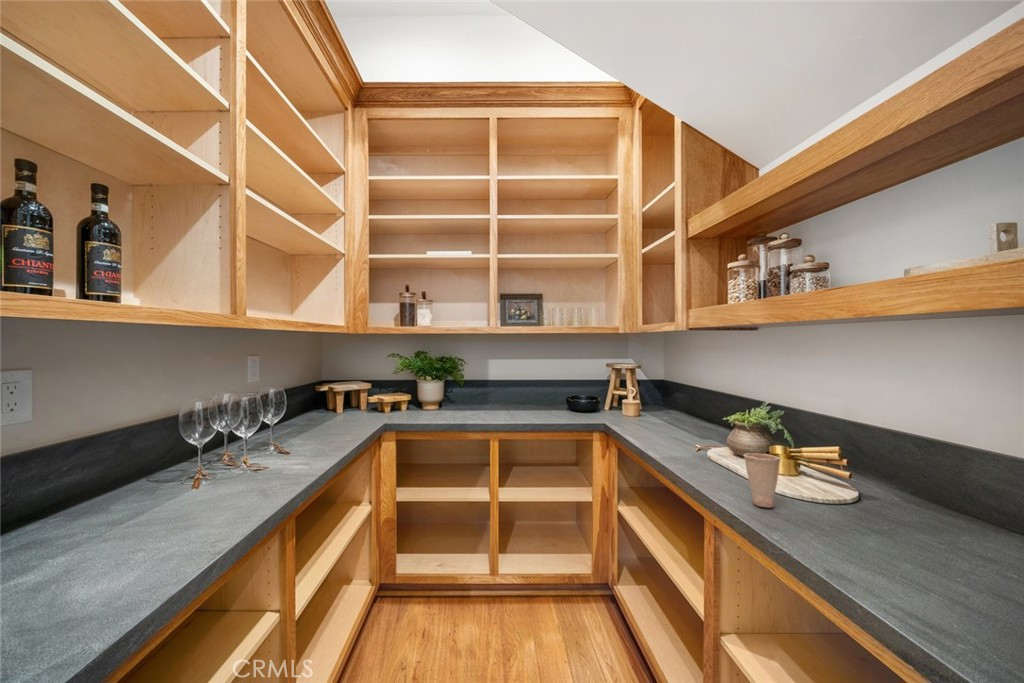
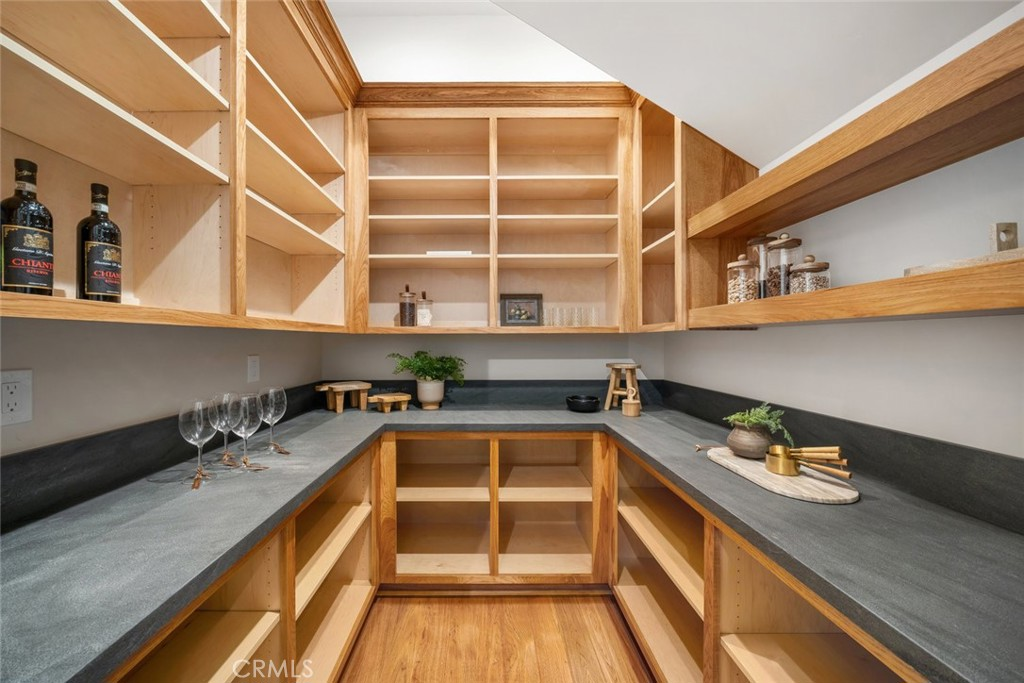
- cup [742,452,782,509]
